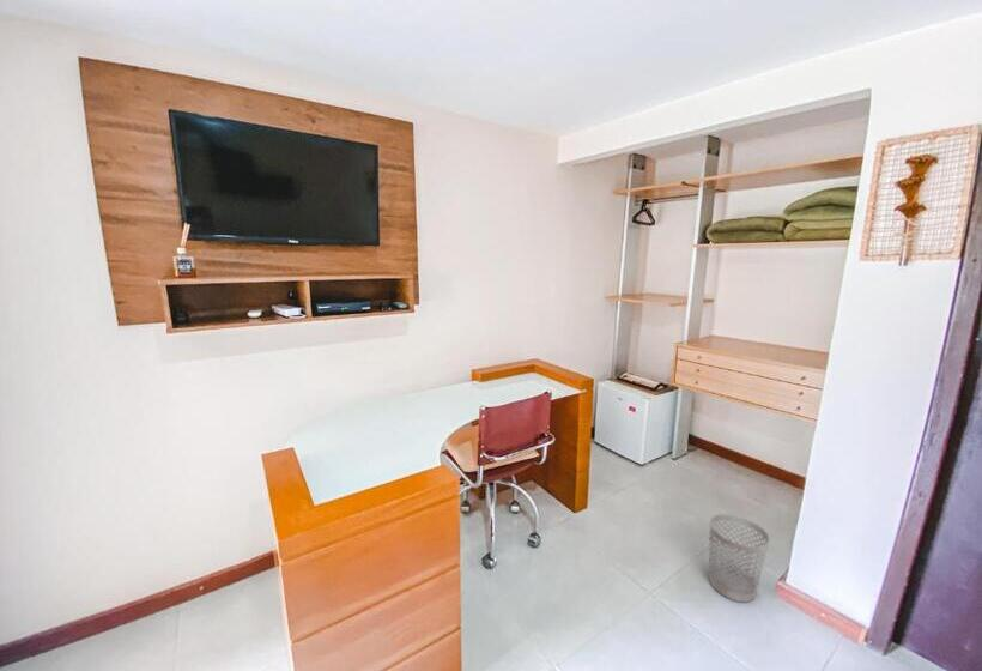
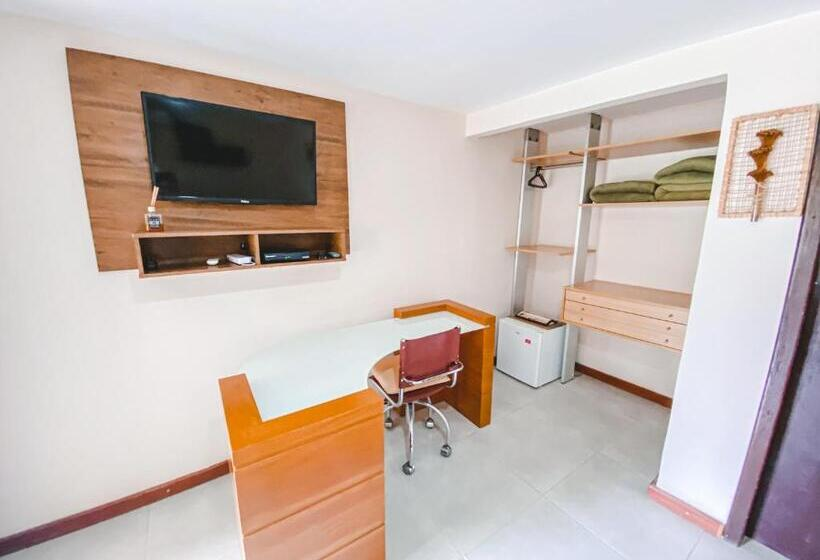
- wastebasket [708,513,771,603]
